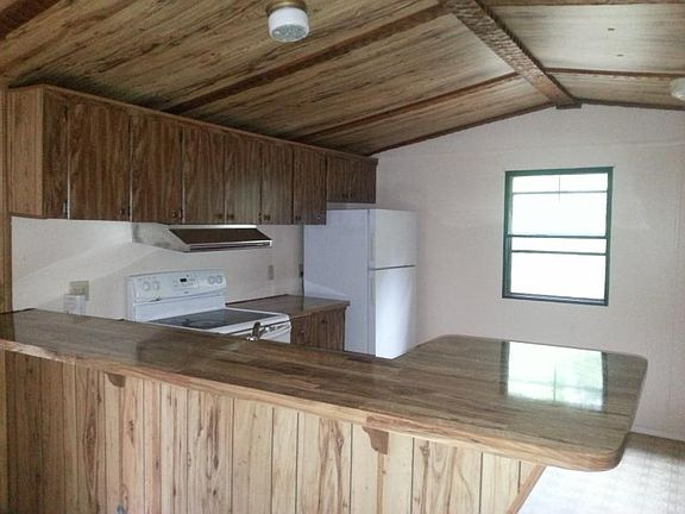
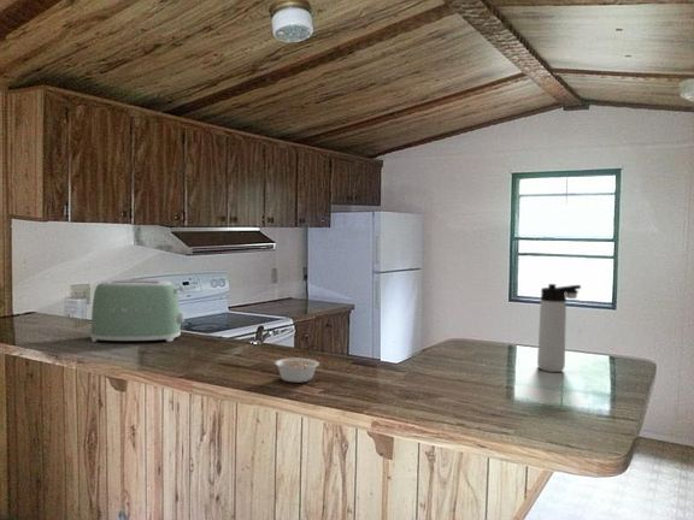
+ legume [274,358,320,384]
+ thermos bottle [536,283,582,373]
+ toaster [89,279,186,343]
